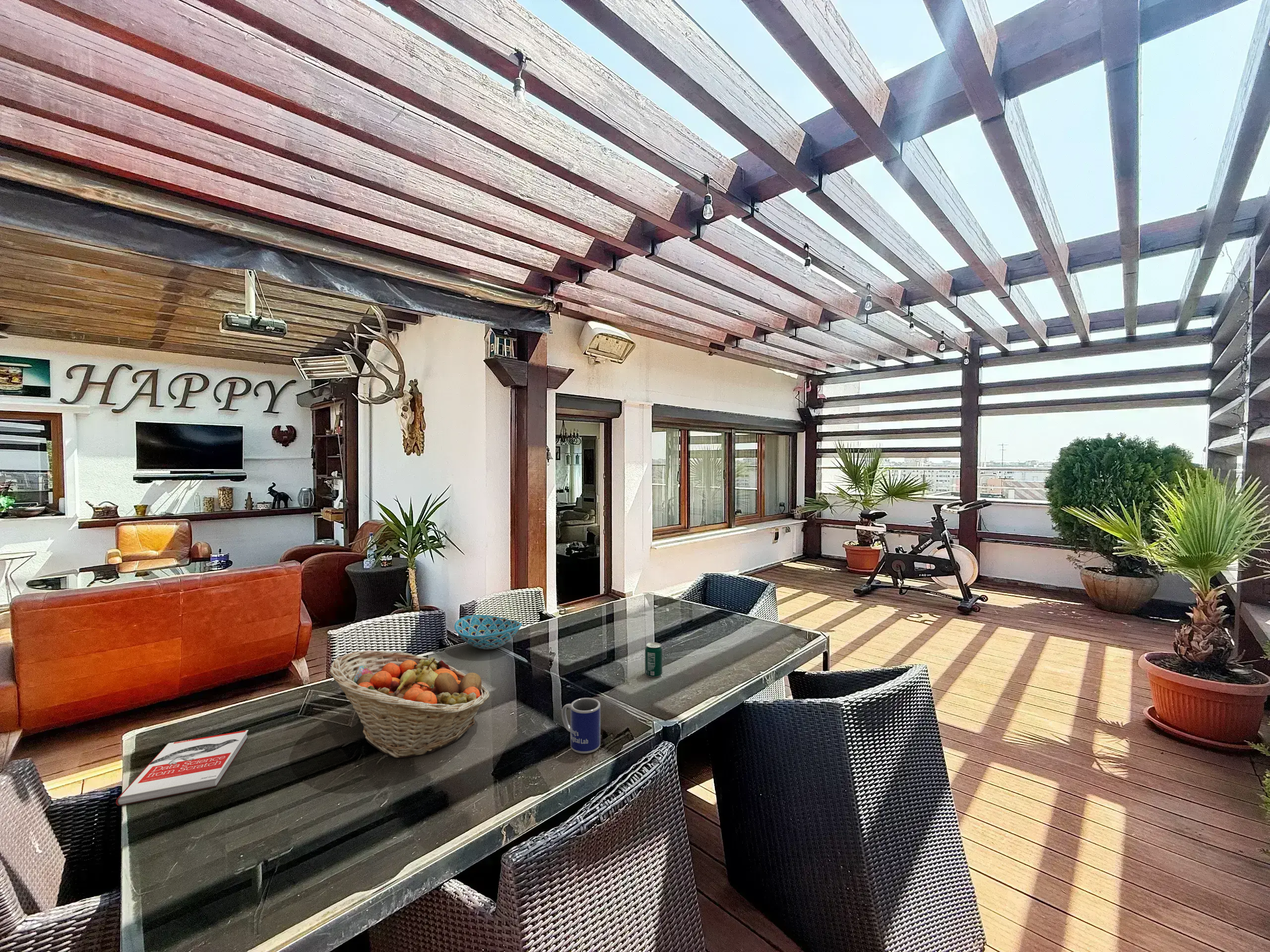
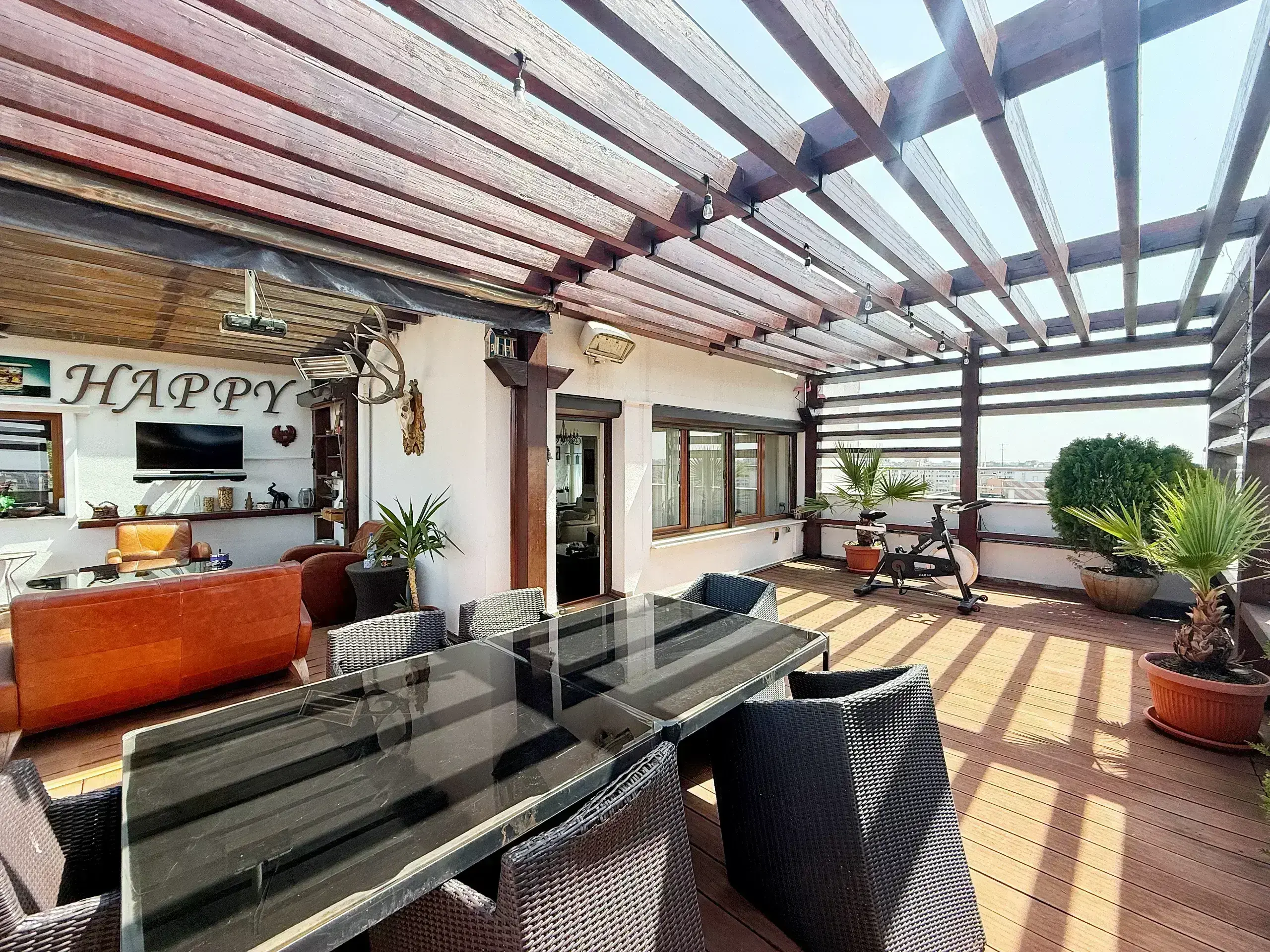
- fruit basket [329,650,490,759]
- beverage can [644,642,663,678]
- bowl [454,614,522,650]
- mug [561,697,601,754]
- book [116,729,249,806]
